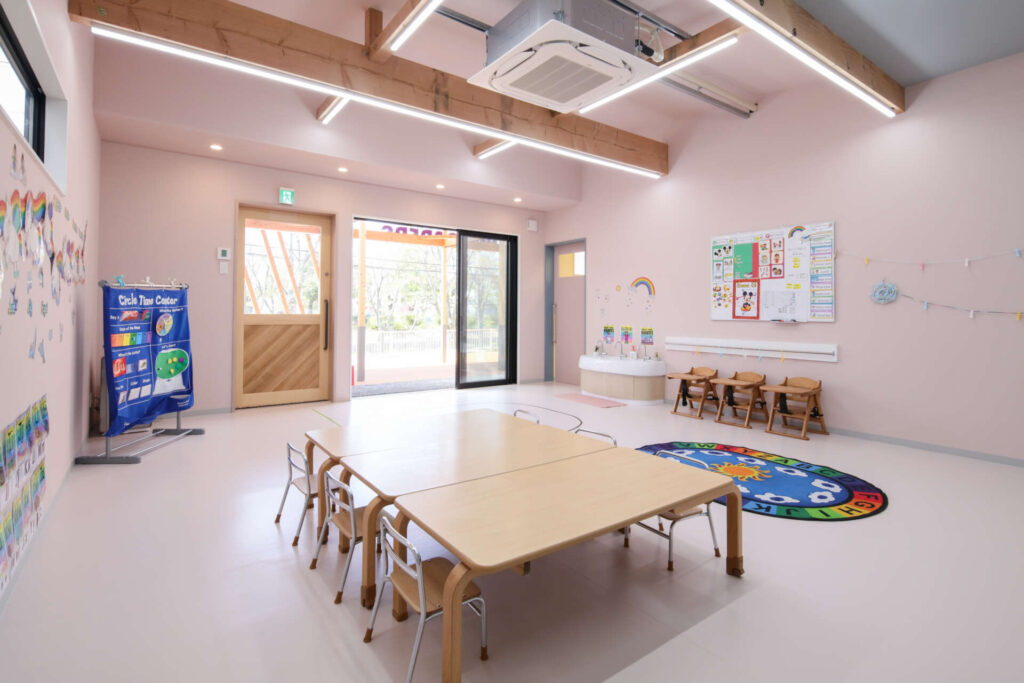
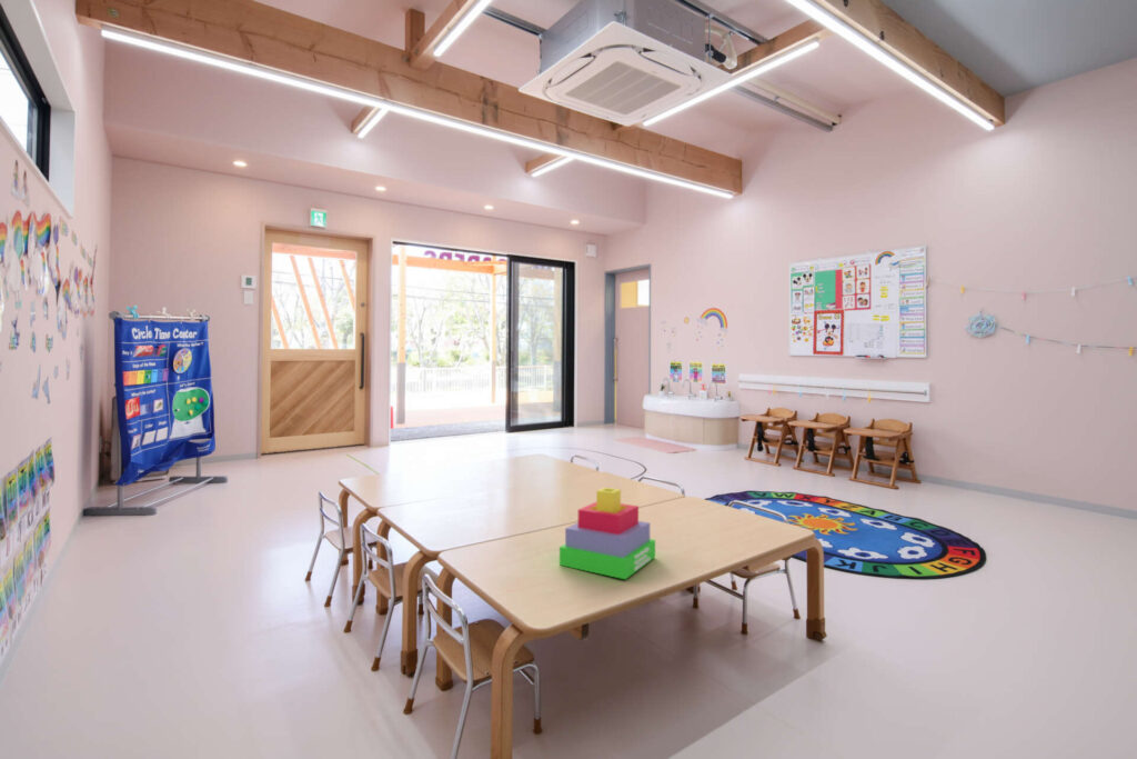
+ toy blocks [559,487,656,580]
